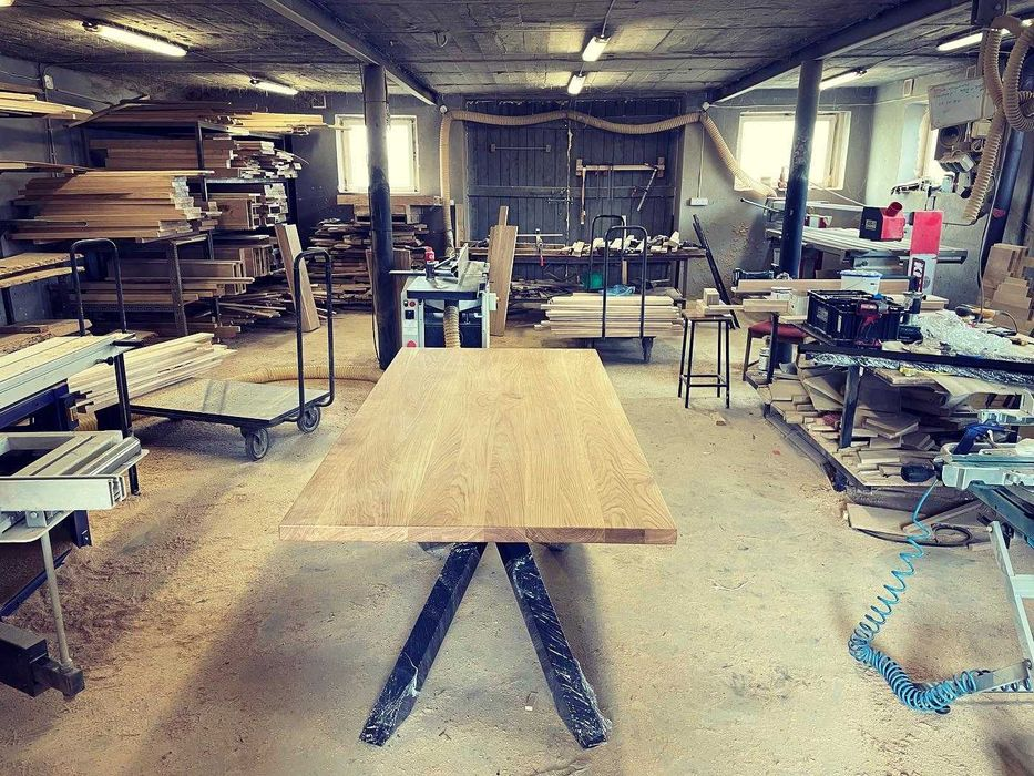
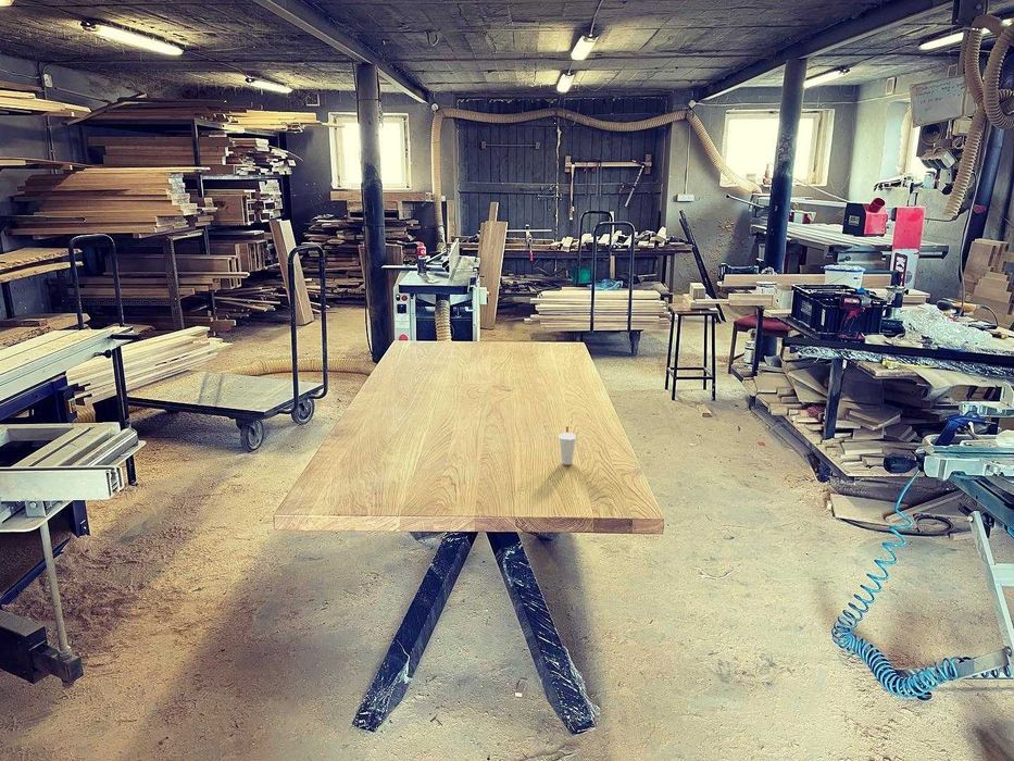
+ cup [558,425,577,466]
